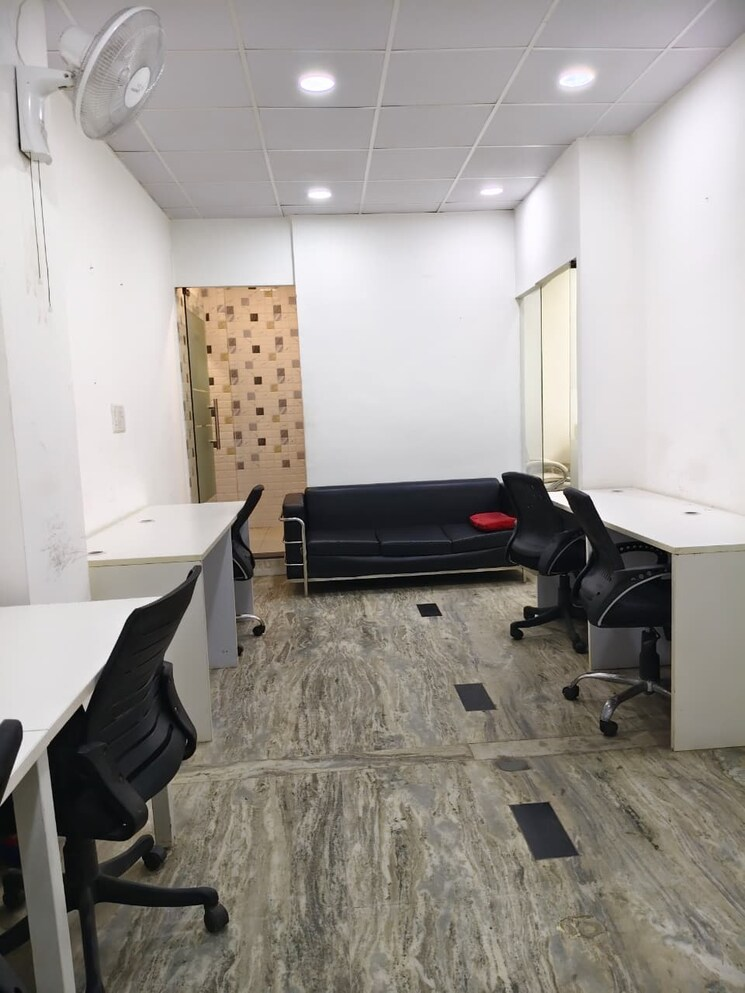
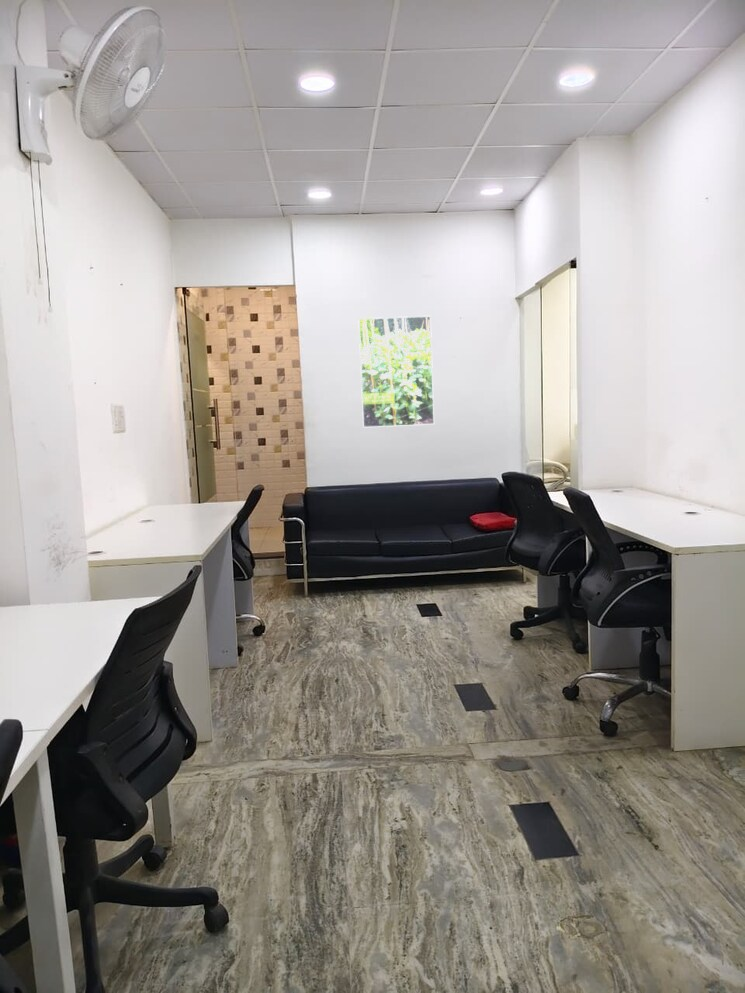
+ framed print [357,315,435,429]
